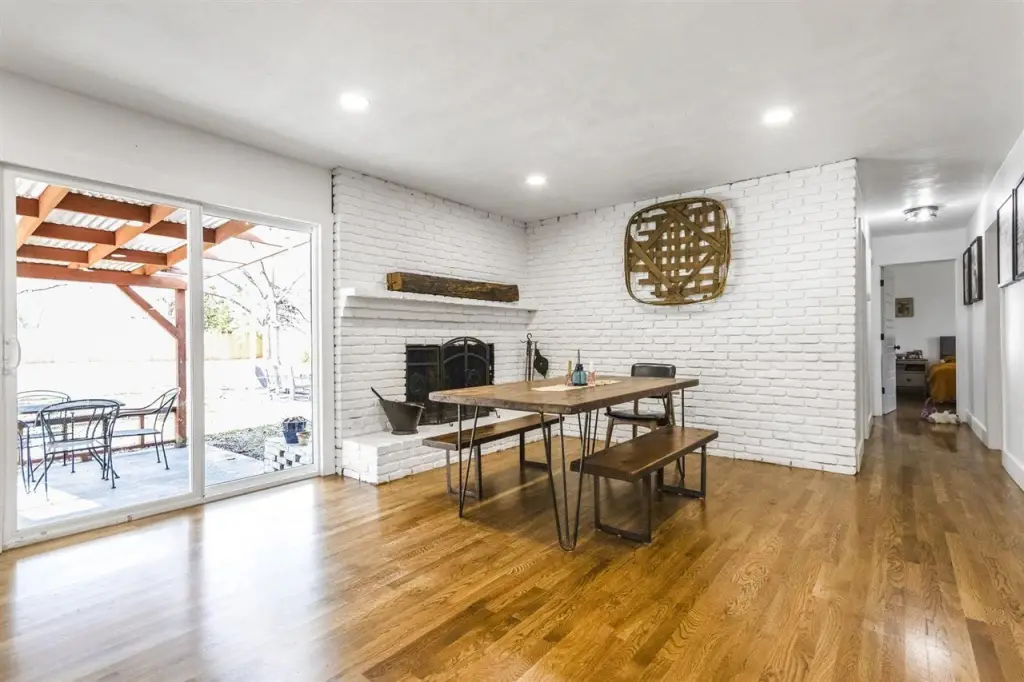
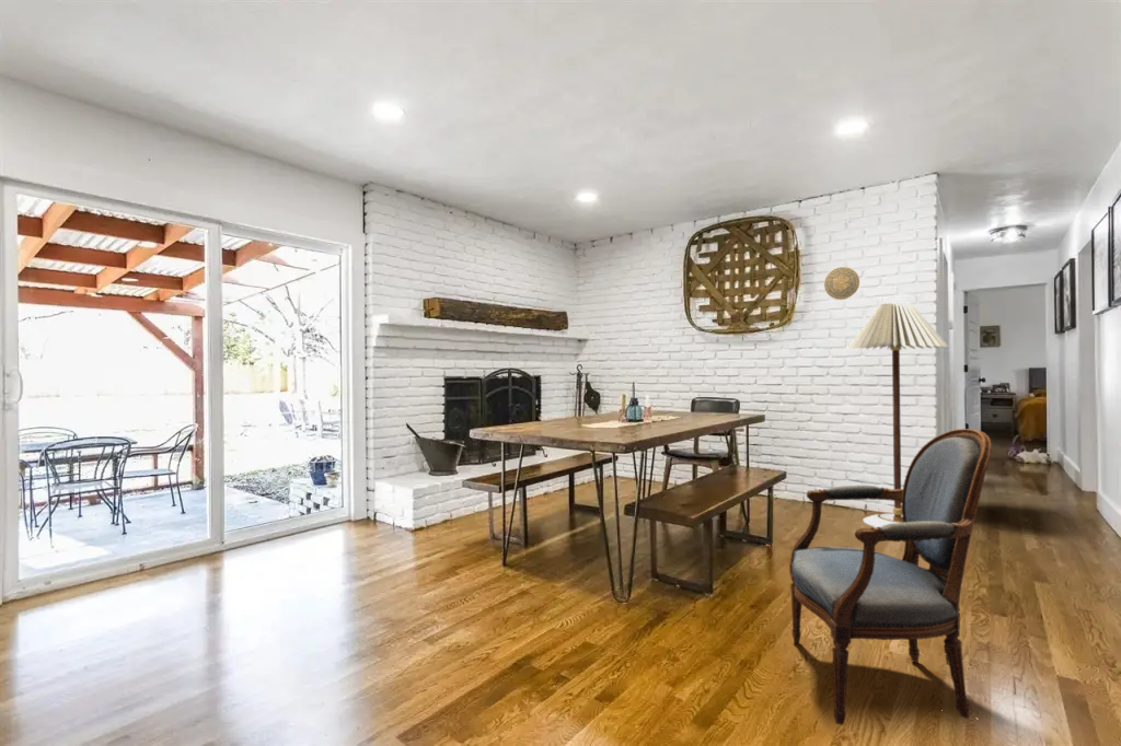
+ decorative plate [823,266,860,301]
+ armchair [788,428,993,726]
+ floor lamp [846,301,949,527]
